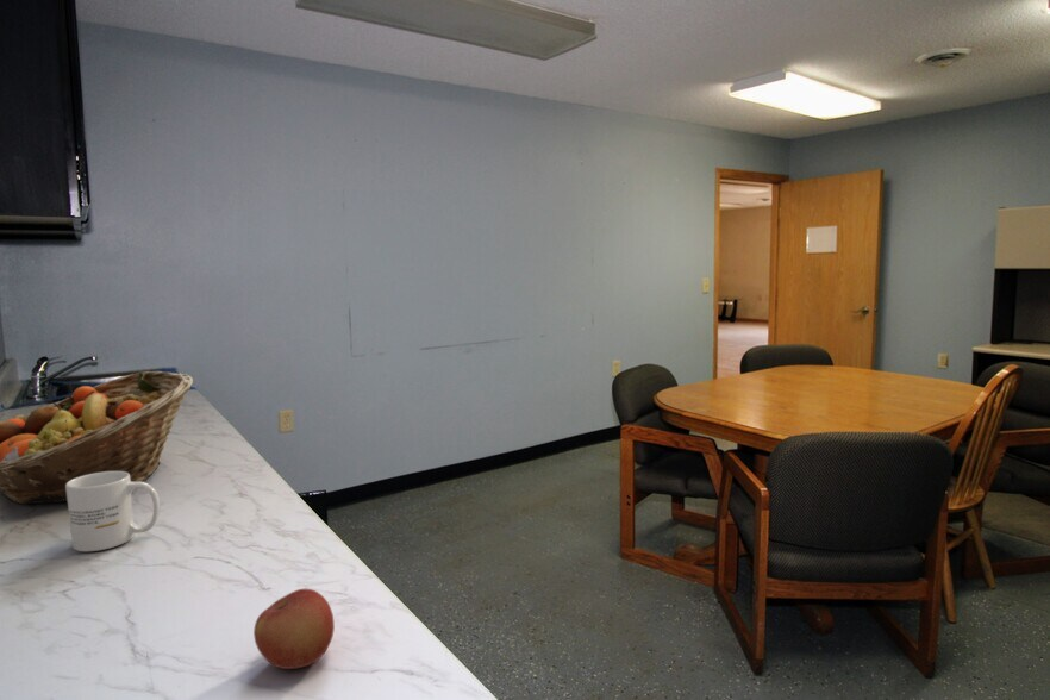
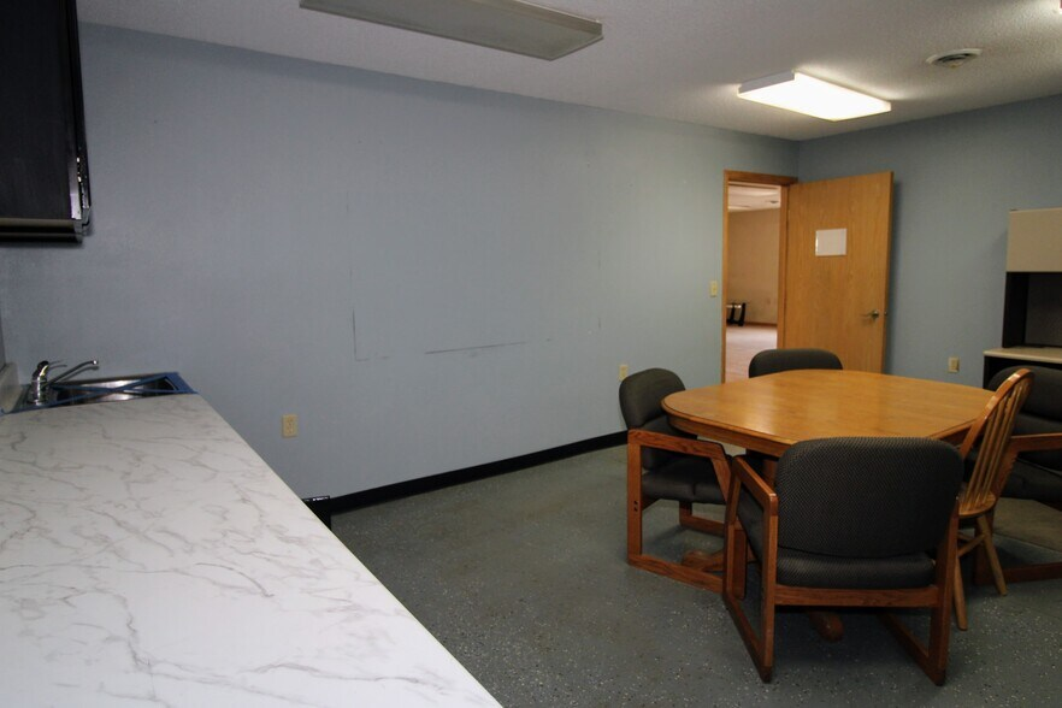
- mug [65,471,161,552]
- fruit basket [0,370,194,505]
- apple [252,588,336,670]
